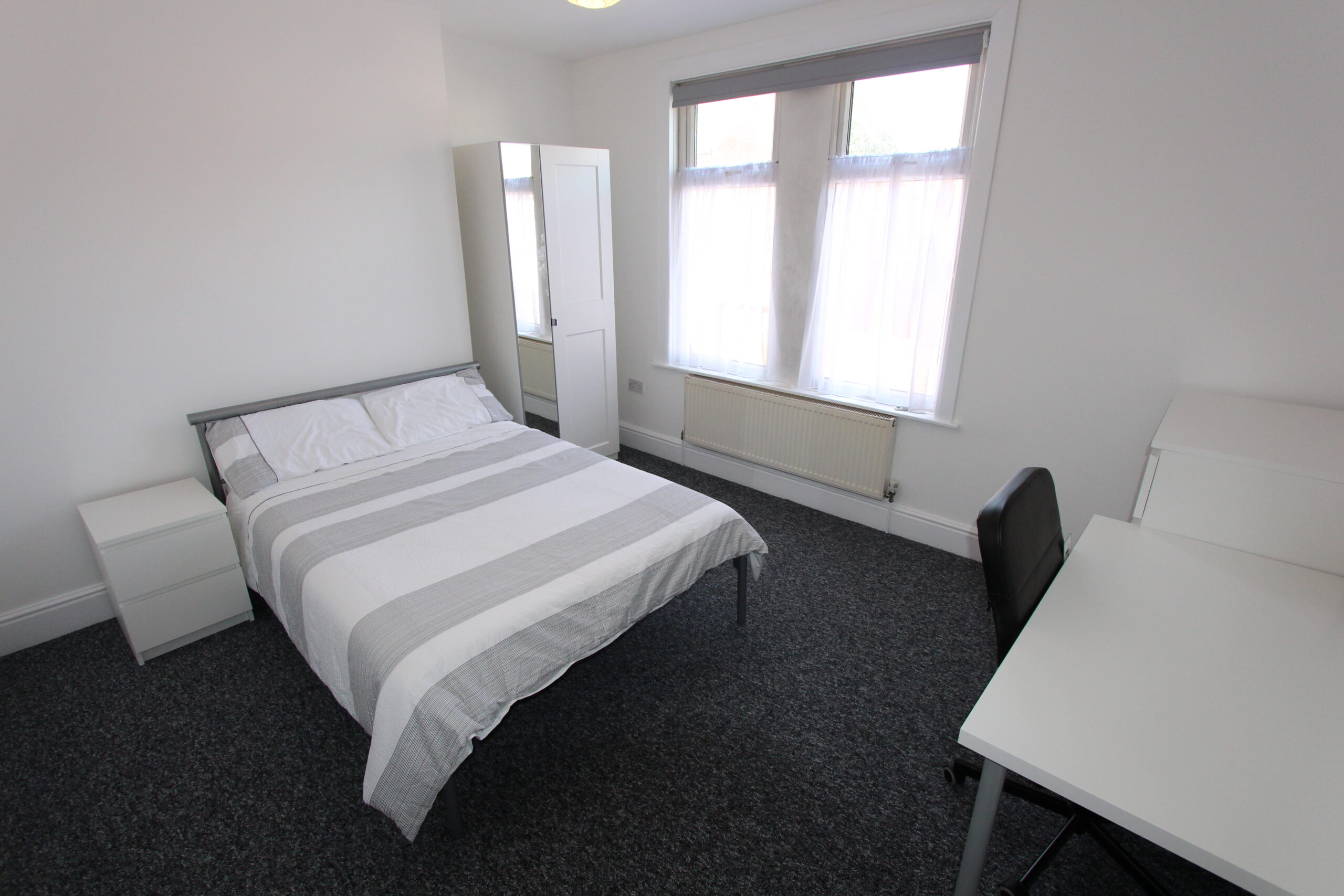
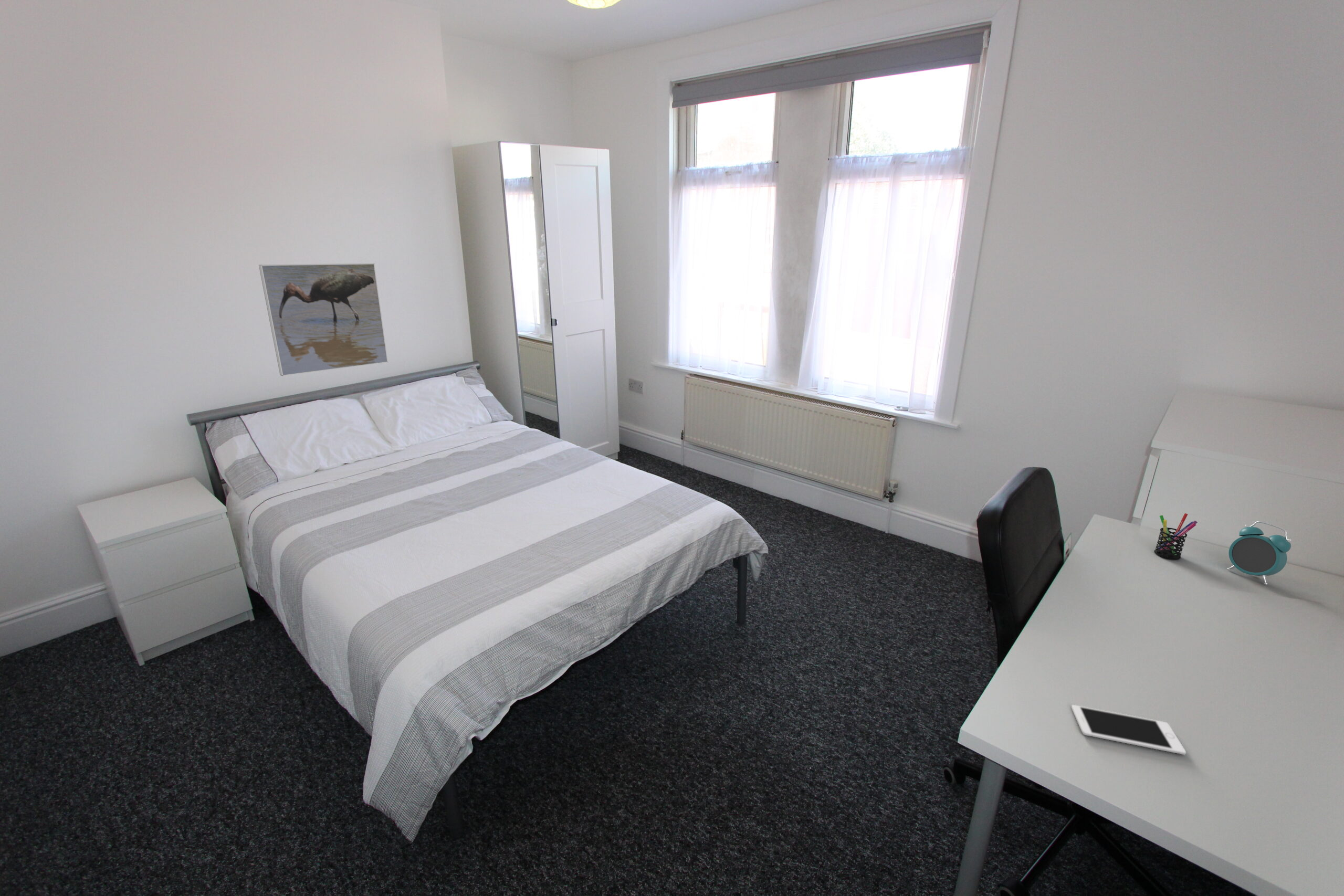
+ cell phone [1071,704,1186,755]
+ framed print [258,263,388,376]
+ alarm clock [1227,521,1292,585]
+ pen holder [1153,513,1198,560]
